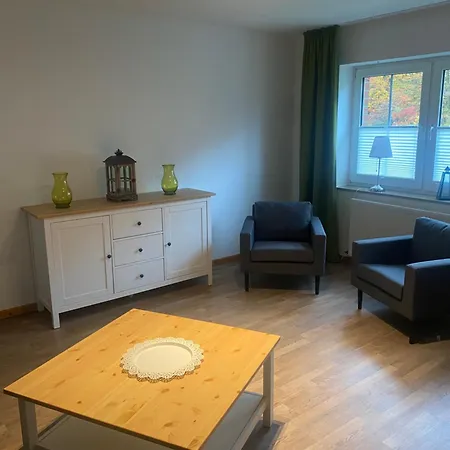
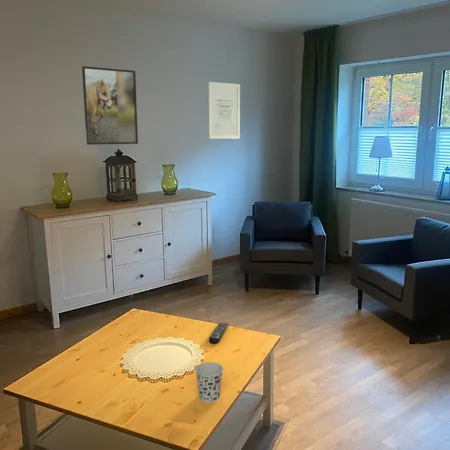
+ remote control [208,322,230,345]
+ wall art [207,81,241,140]
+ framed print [81,65,139,146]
+ cup [194,361,224,404]
